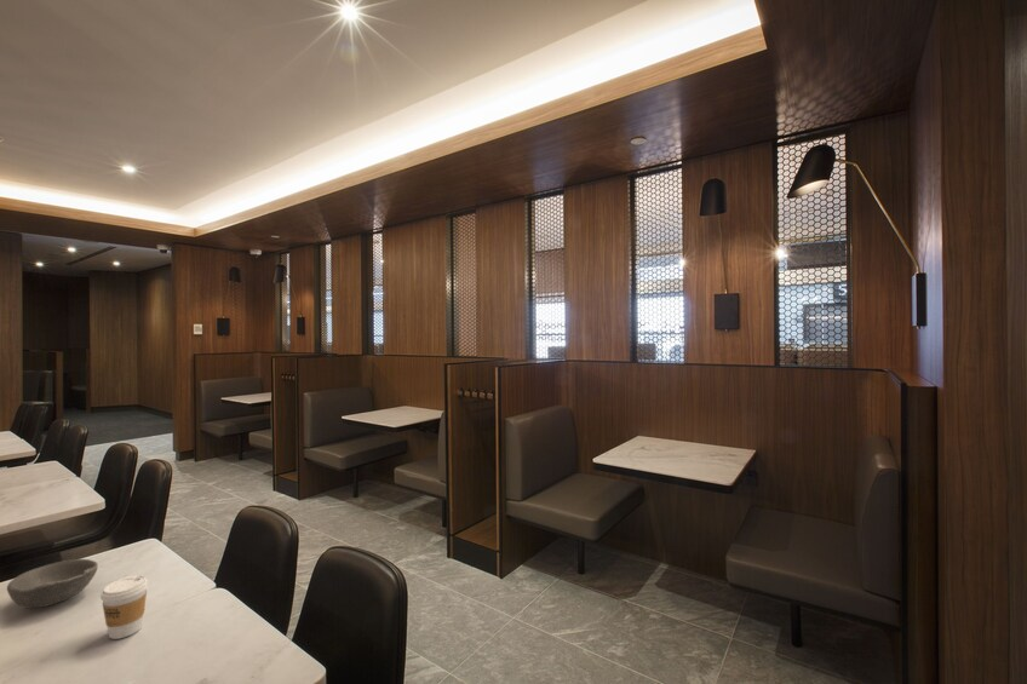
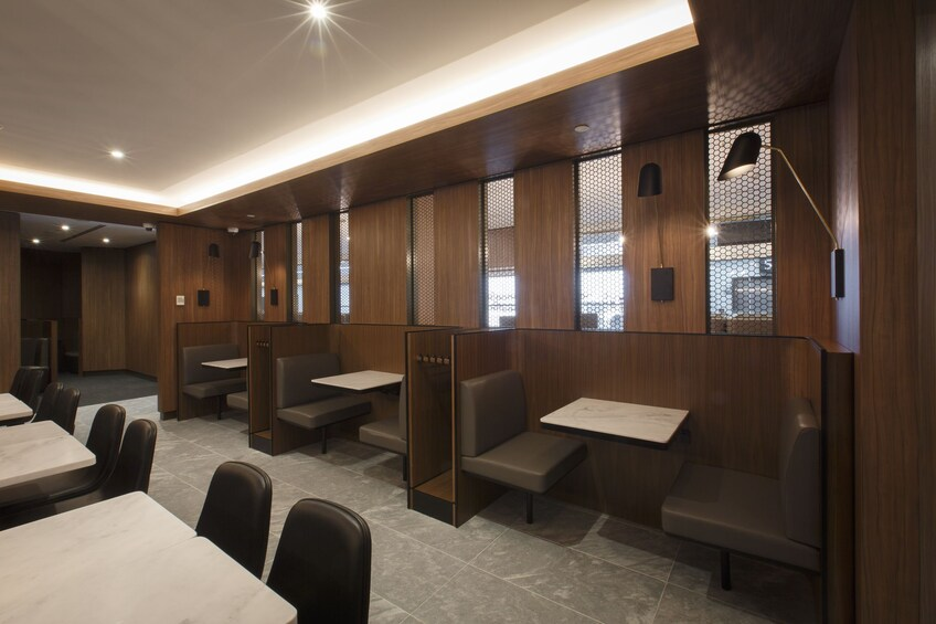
- bowl [6,558,99,610]
- coffee cup [99,574,149,640]
